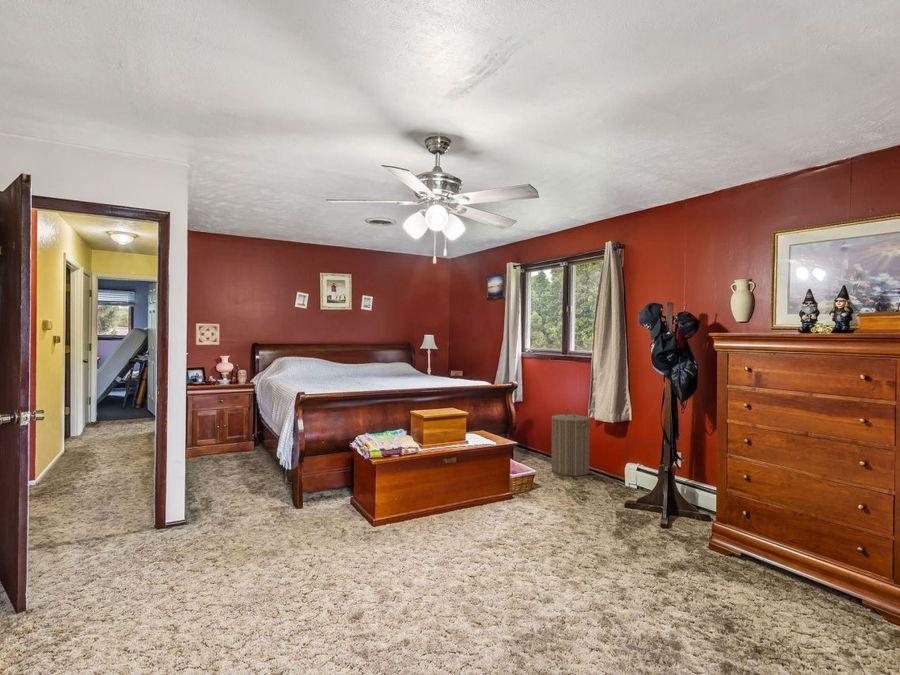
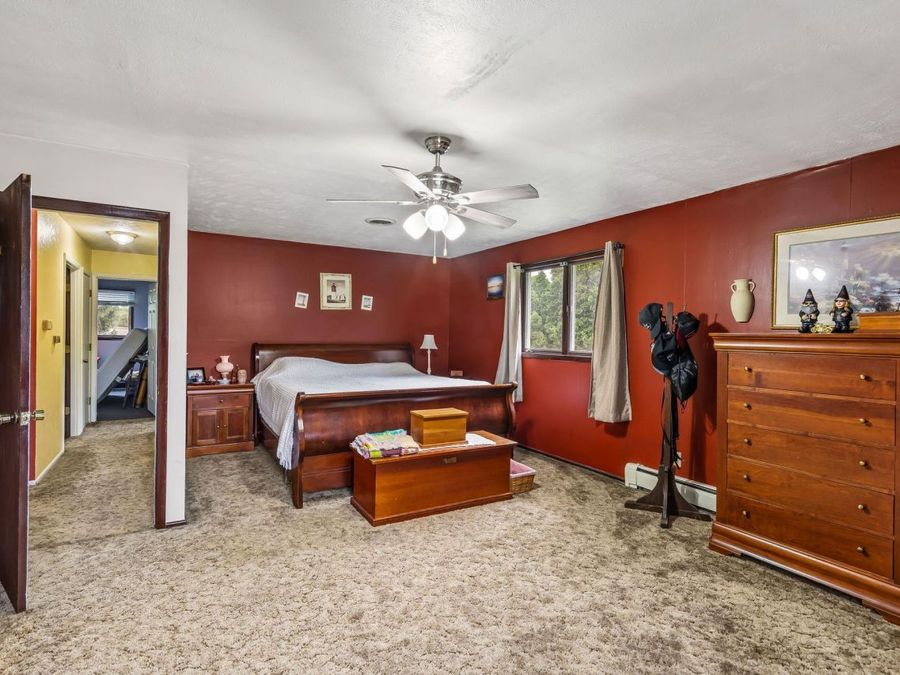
- wall ornament [195,322,220,346]
- laundry hamper [551,408,591,477]
